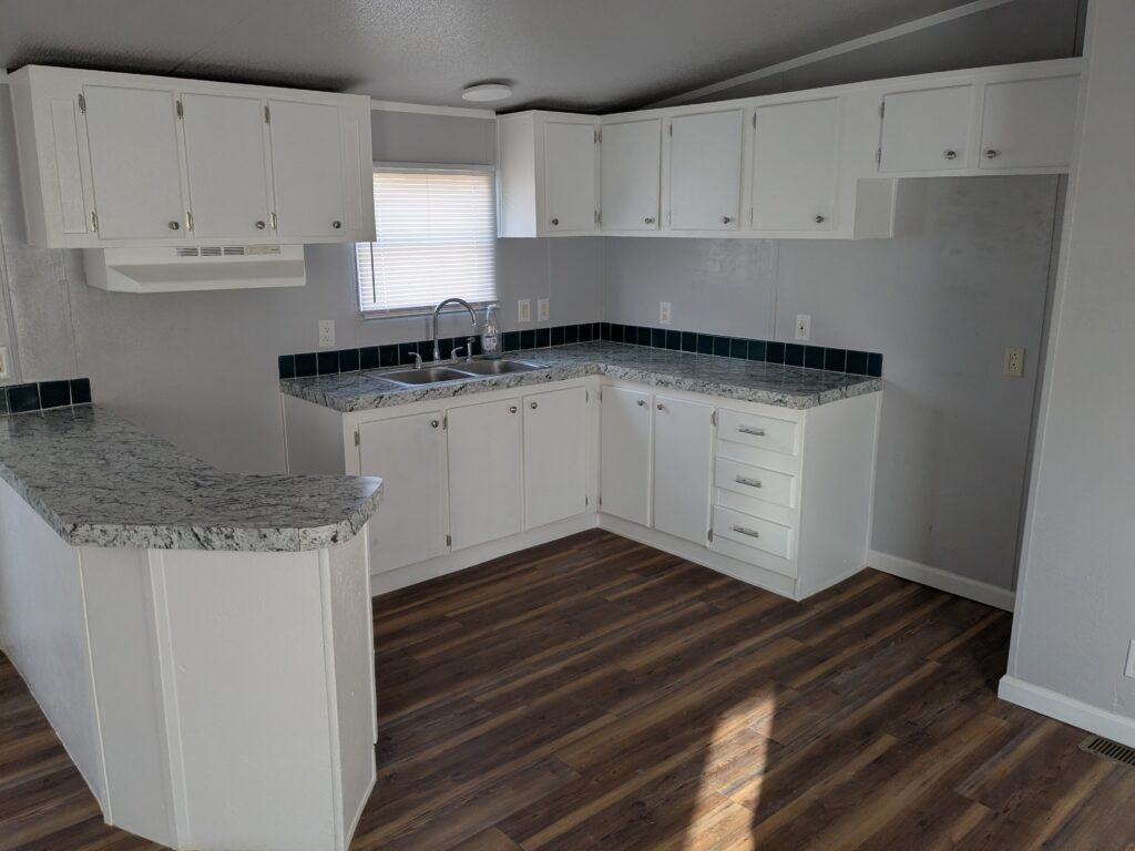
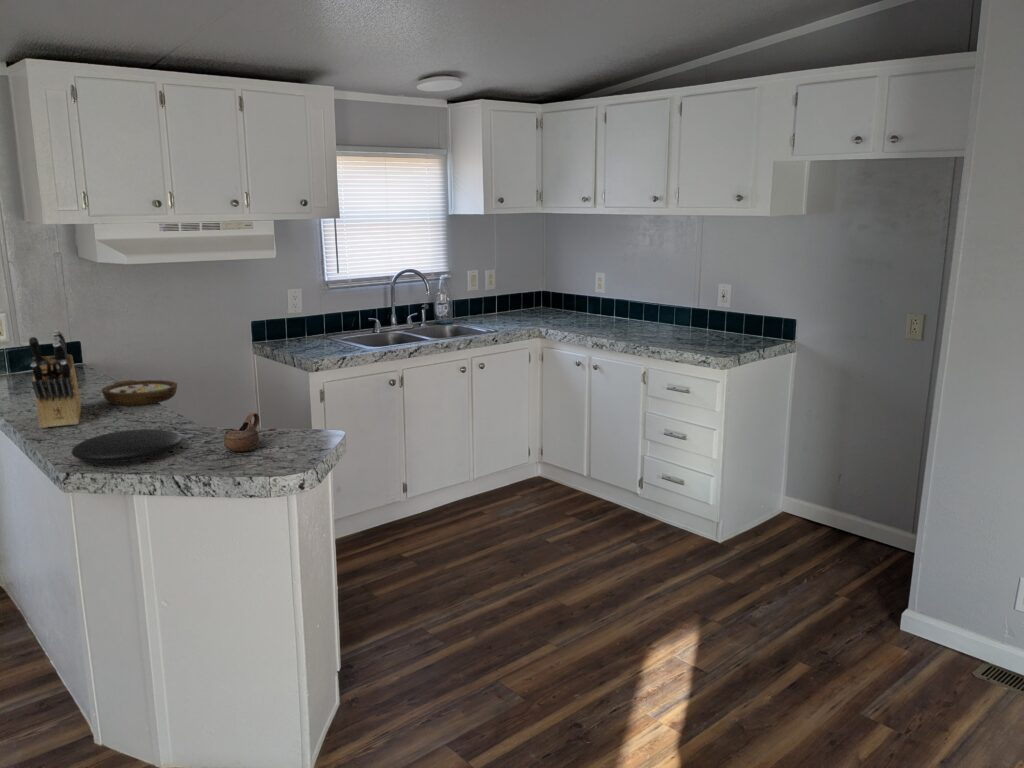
+ plate [71,428,183,463]
+ bowl [101,379,178,407]
+ cup [223,412,260,452]
+ knife block [28,329,82,429]
